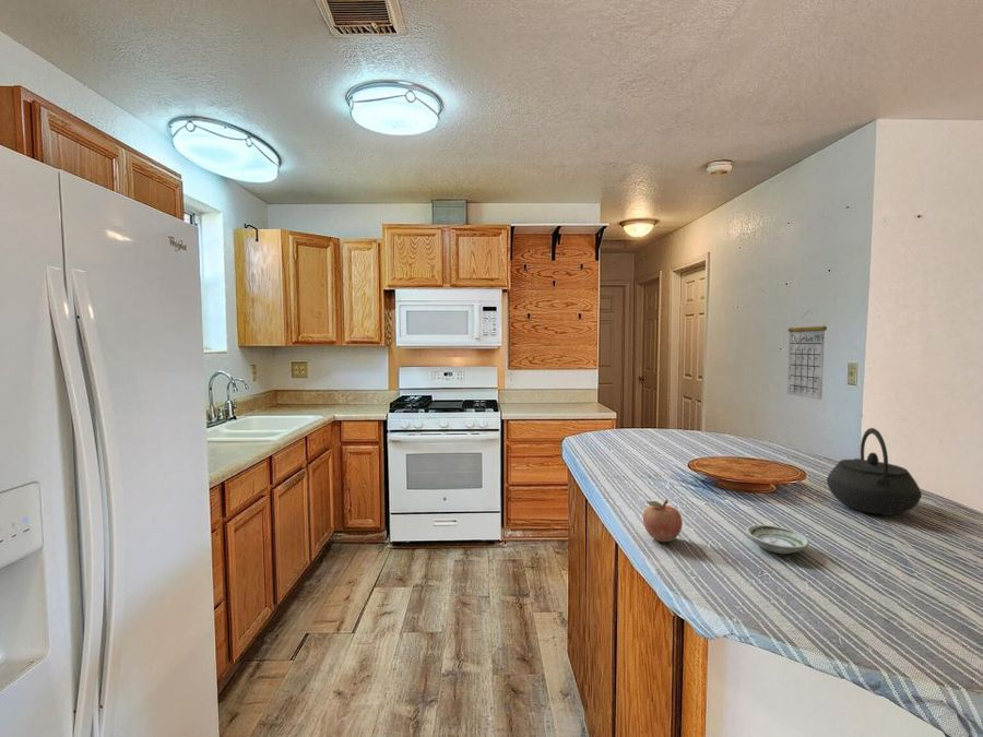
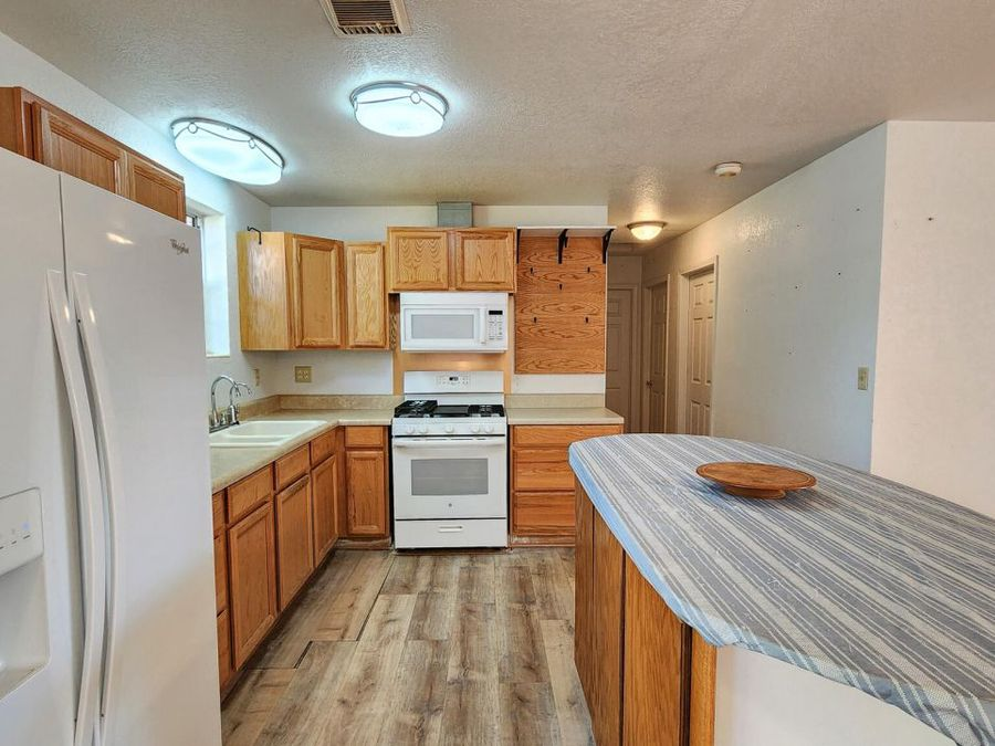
- fruit [642,498,684,543]
- saucer [745,524,810,555]
- kettle [826,427,923,516]
- calendar [786,309,828,401]
